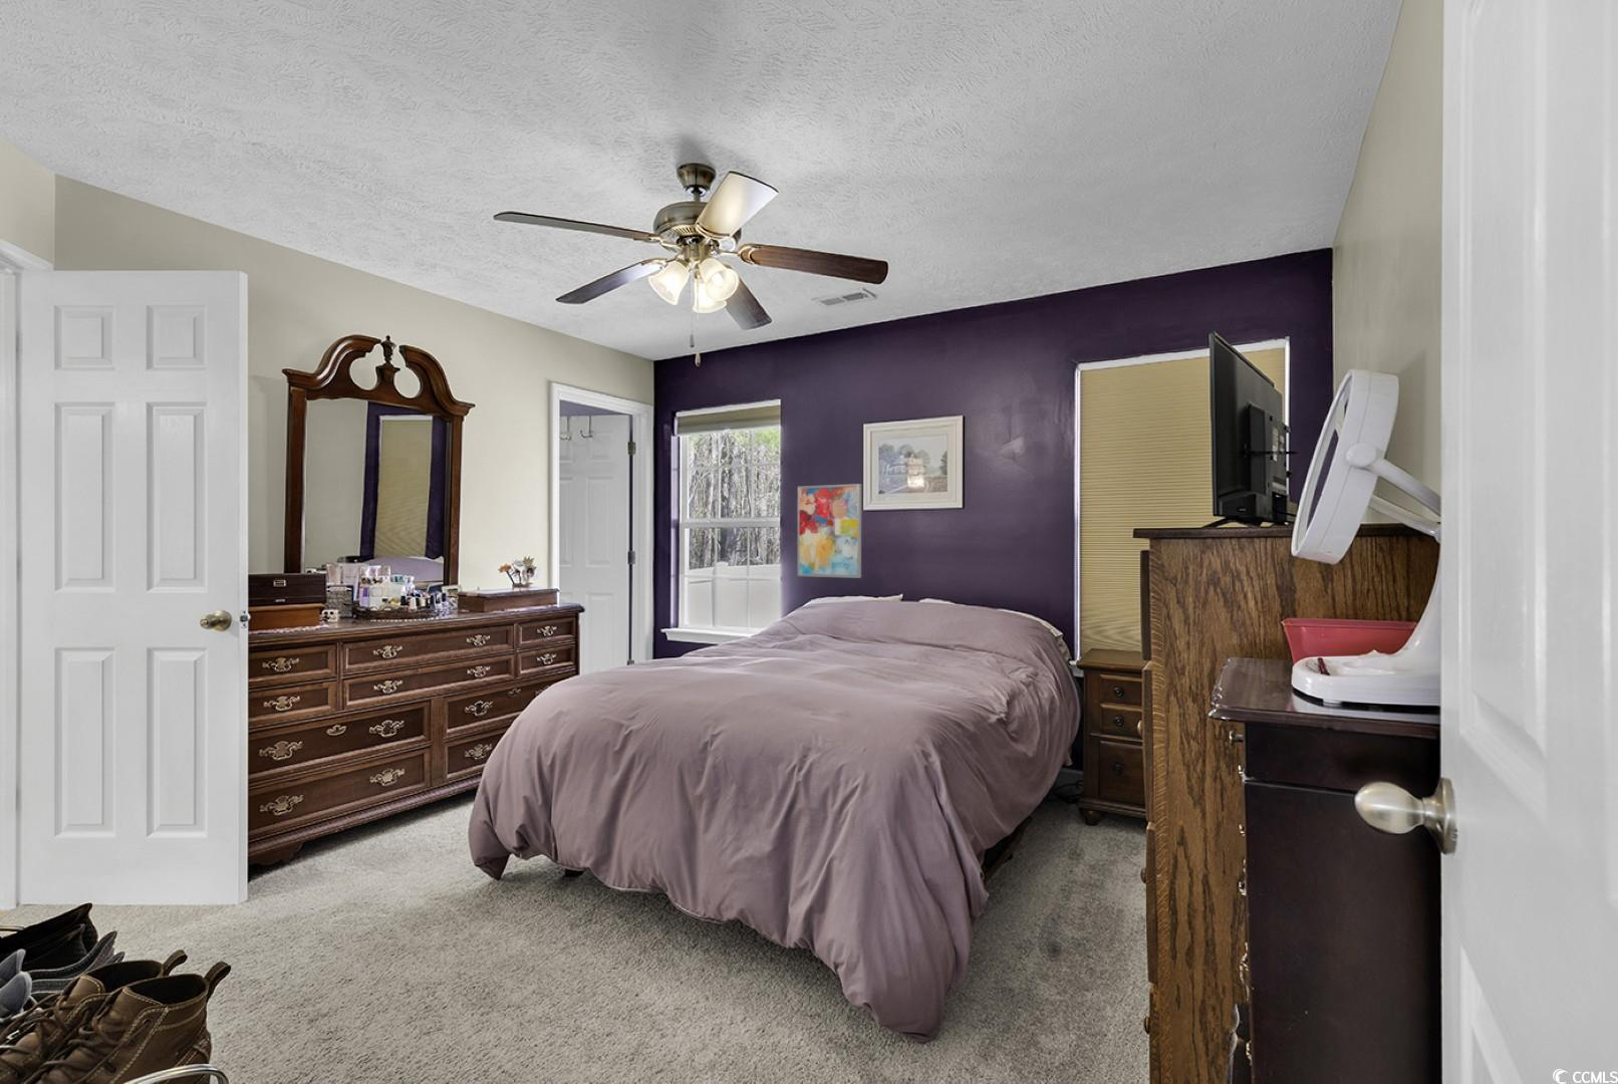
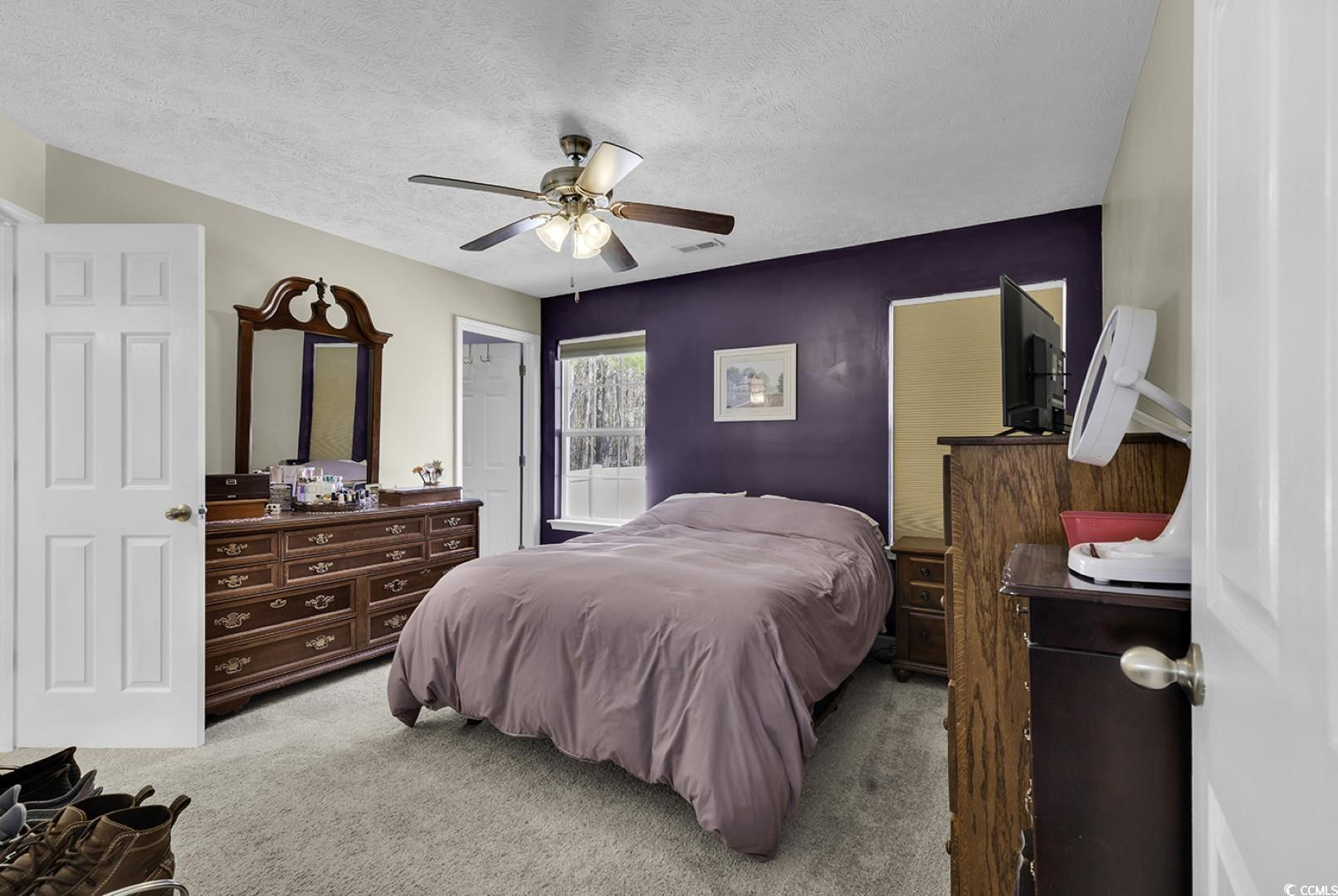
- wall art [797,483,862,580]
